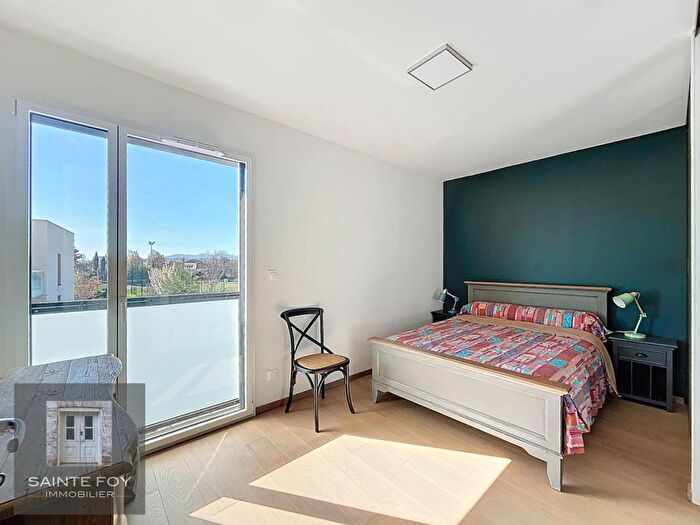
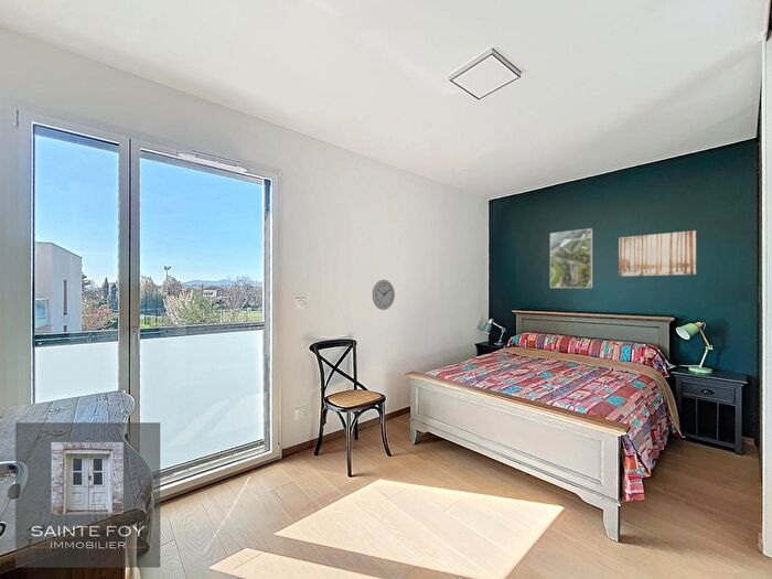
+ wall art [618,229,697,277]
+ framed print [549,227,593,289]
+ wall clock [371,279,396,311]
